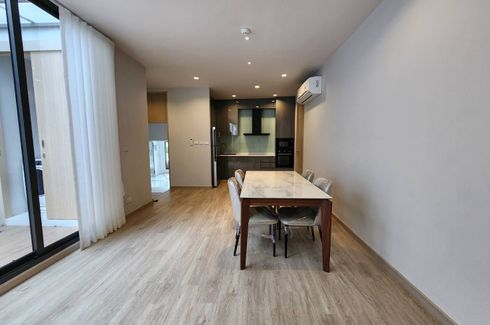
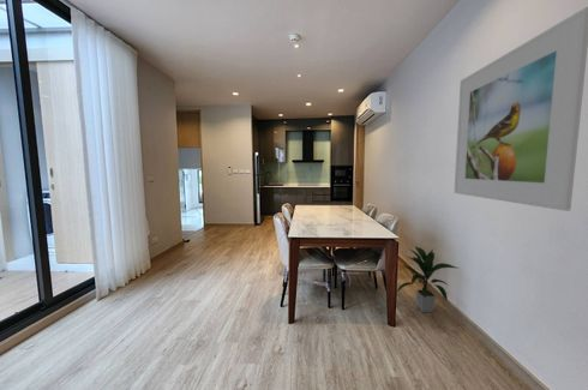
+ indoor plant [396,246,461,313]
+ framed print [452,6,588,212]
